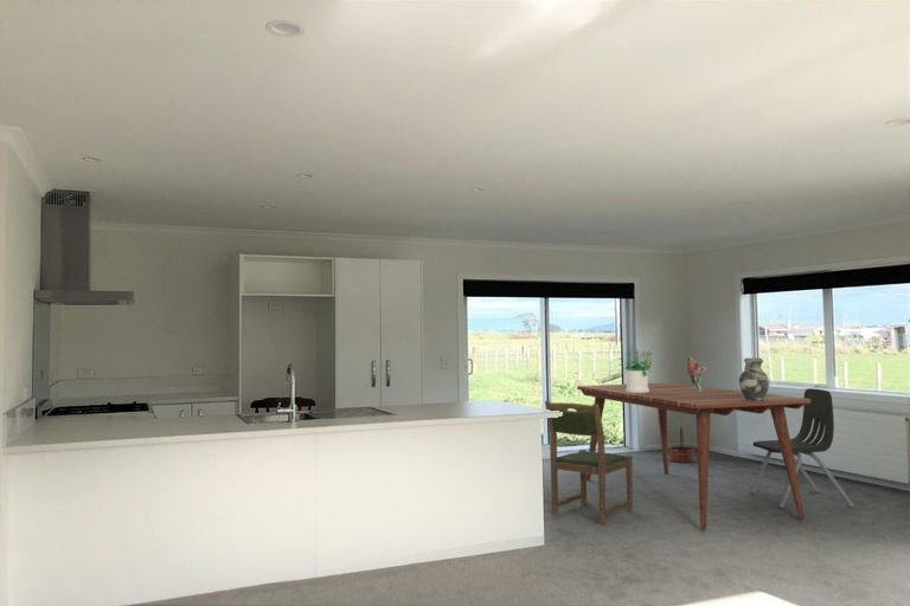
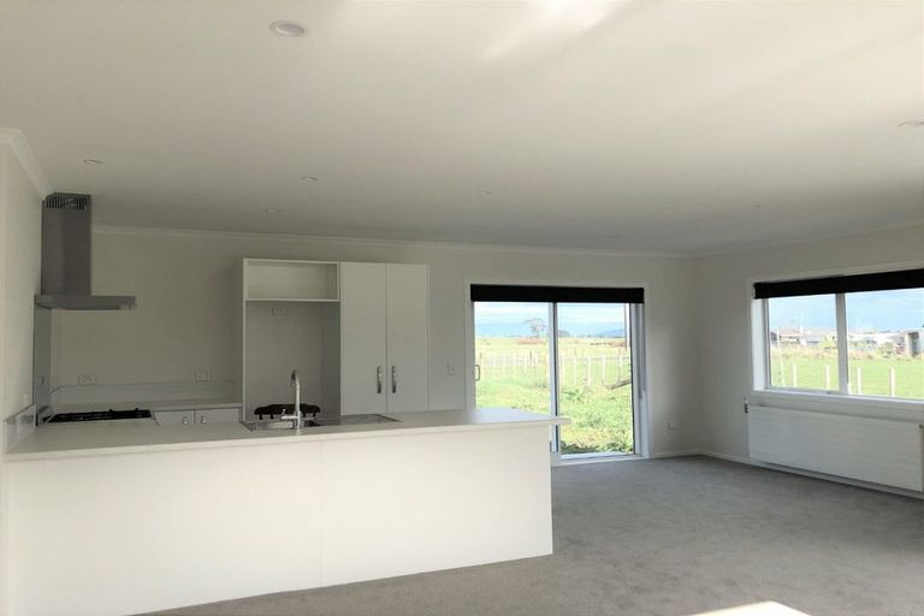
- dining table [576,381,810,531]
- potted plant [621,348,653,393]
- basket [668,426,696,464]
- ceramic jug [738,357,770,401]
- dining chair [750,387,854,509]
- dining chair [544,400,634,526]
- bouquet [686,355,707,392]
